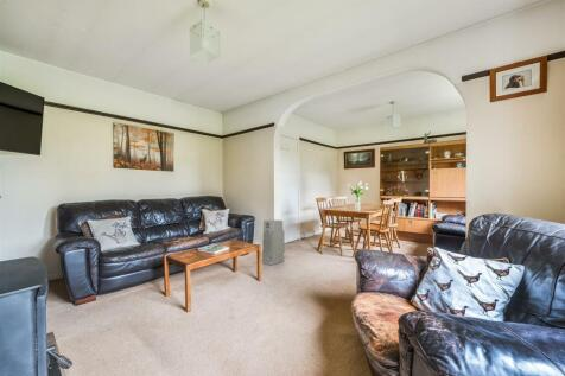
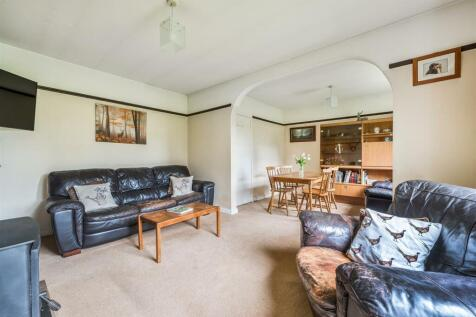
- air purifier [261,218,286,266]
